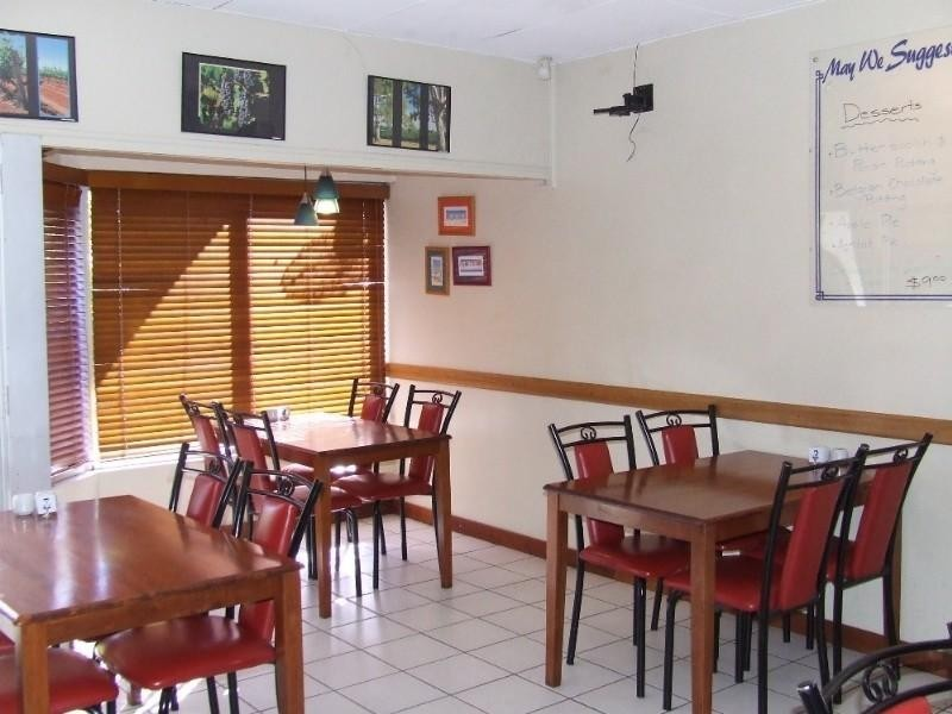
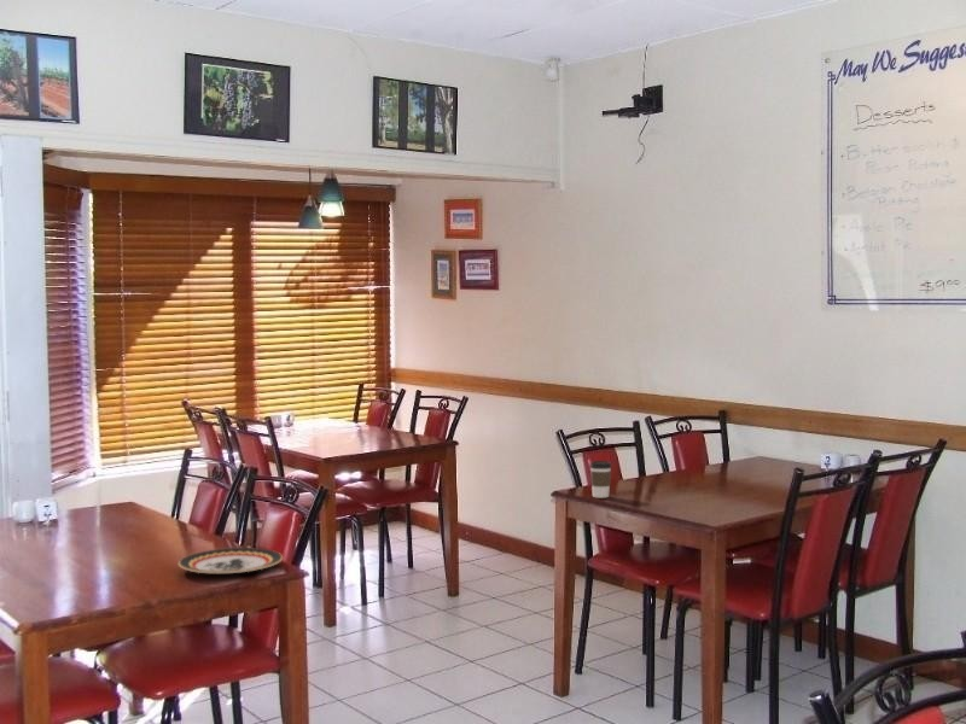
+ plate [178,547,284,574]
+ coffee cup [589,460,612,500]
